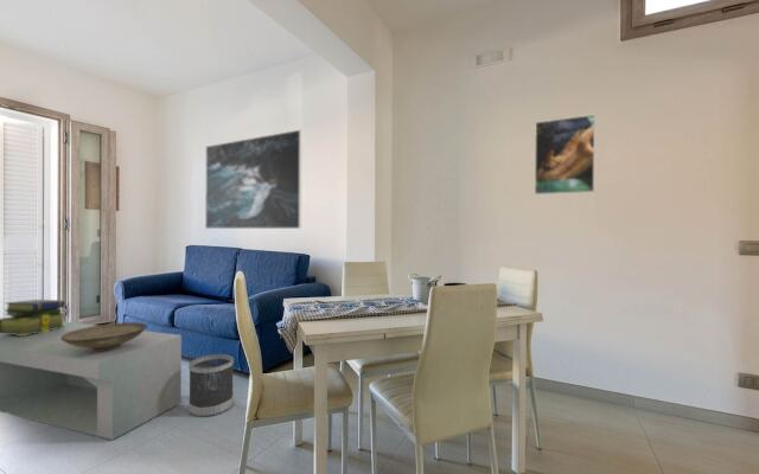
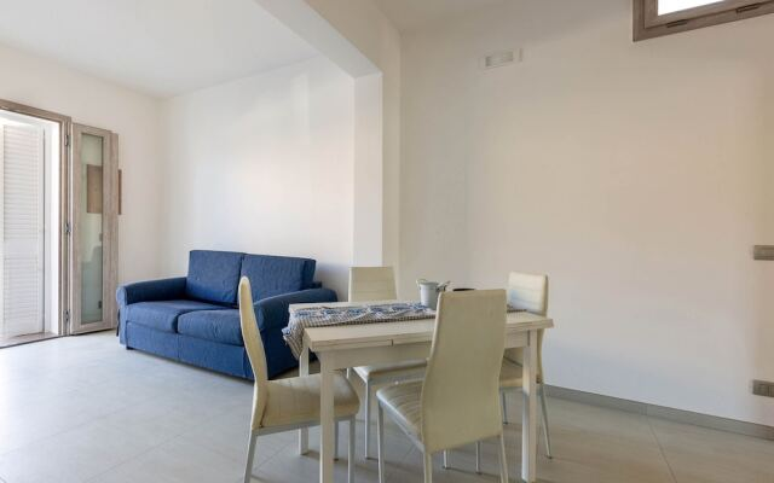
- stack of books [0,299,66,335]
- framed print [204,129,304,230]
- decorative bowl [62,321,148,351]
- coffee table [0,320,183,441]
- wastebasket [187,353,235,418]
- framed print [534,114,597,196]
